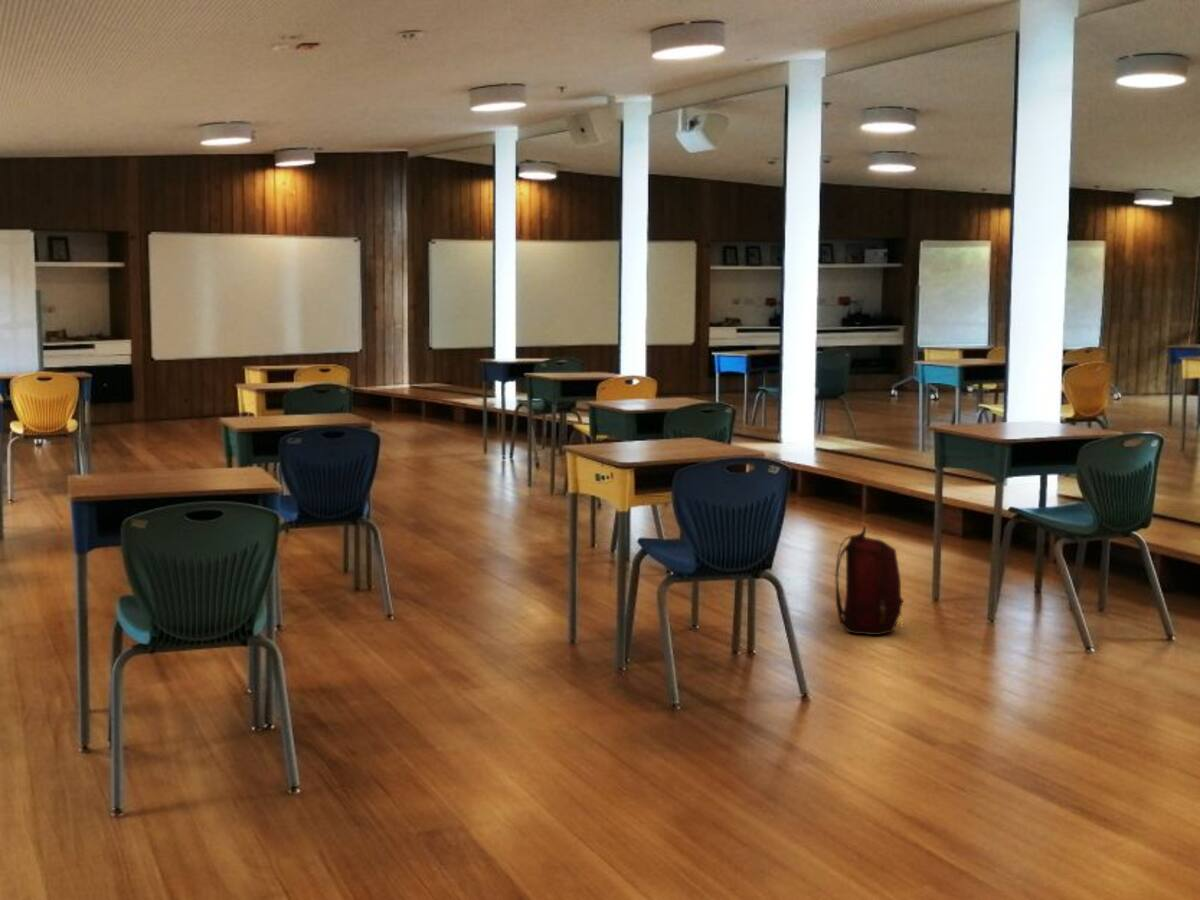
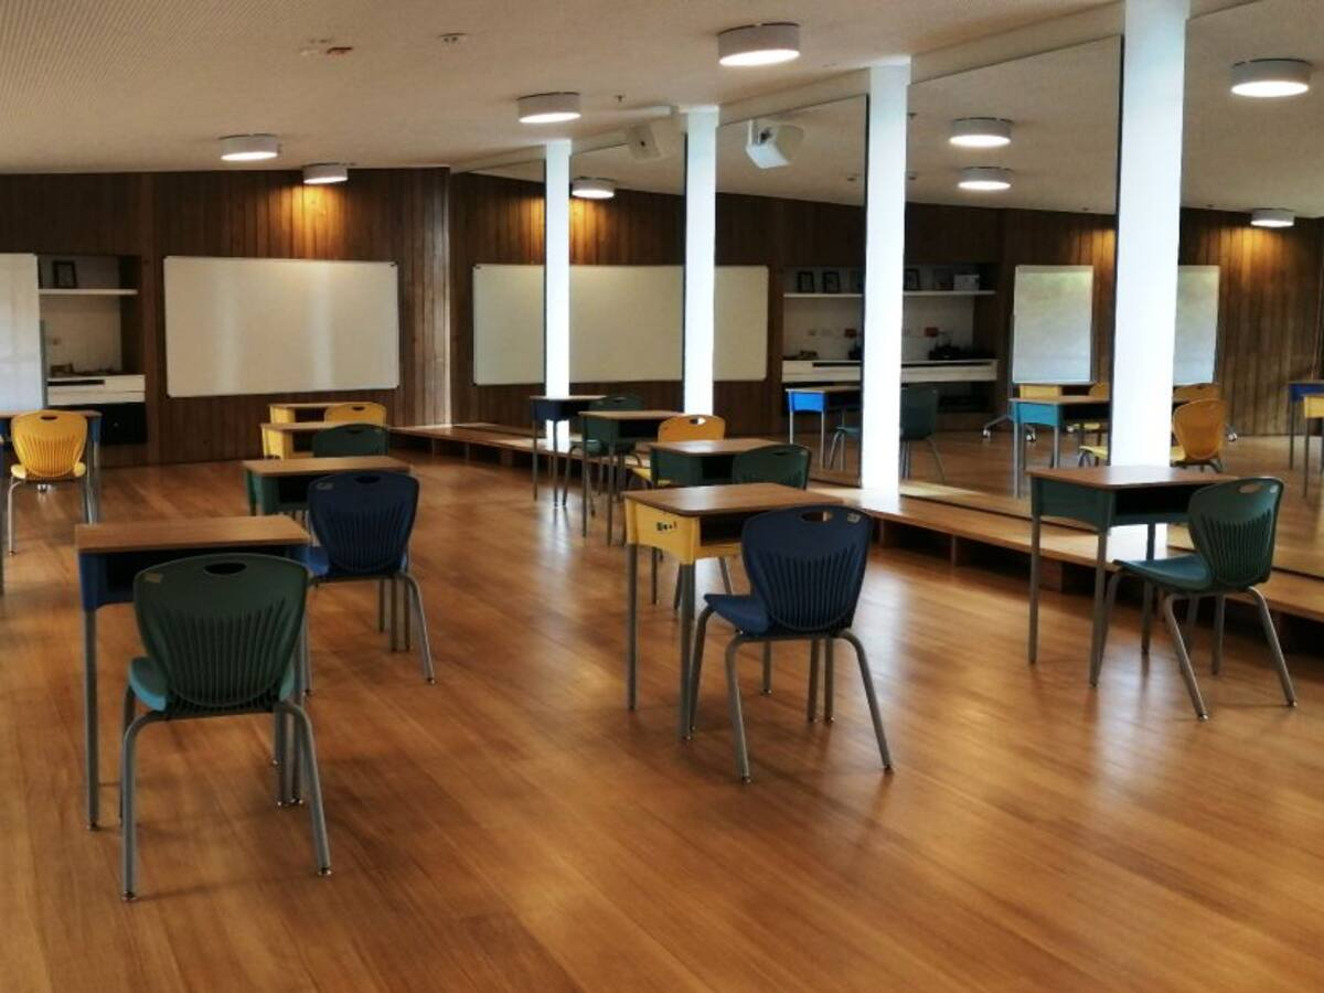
- backpack [834,525,905,636]
